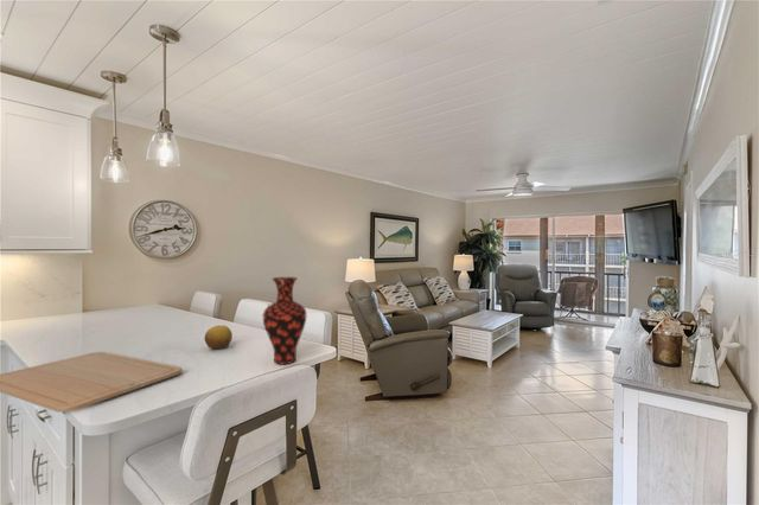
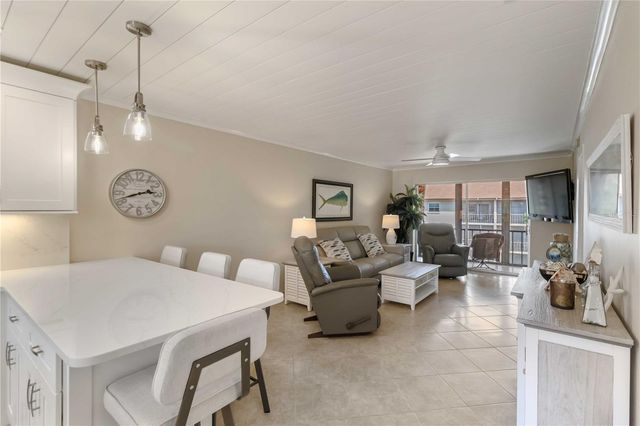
- vase [262,276,308,365]
- chopping board [0,351,184,414]
- fruit [204,325,234,350]
